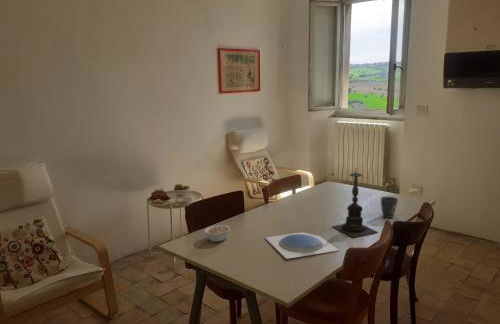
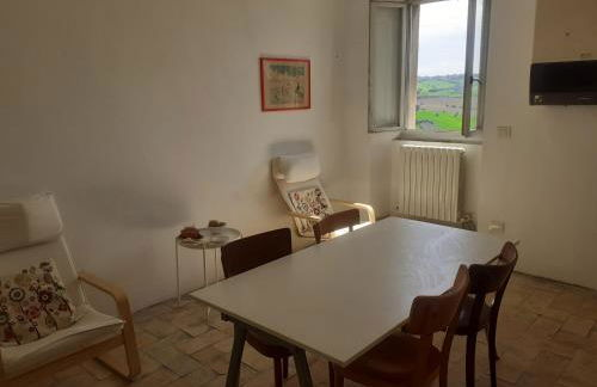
- candle holder [331,169,378,238]
- legume [203,224,236,243]
- mug [380,196,399,219]
- plate [264,231,339,260]
